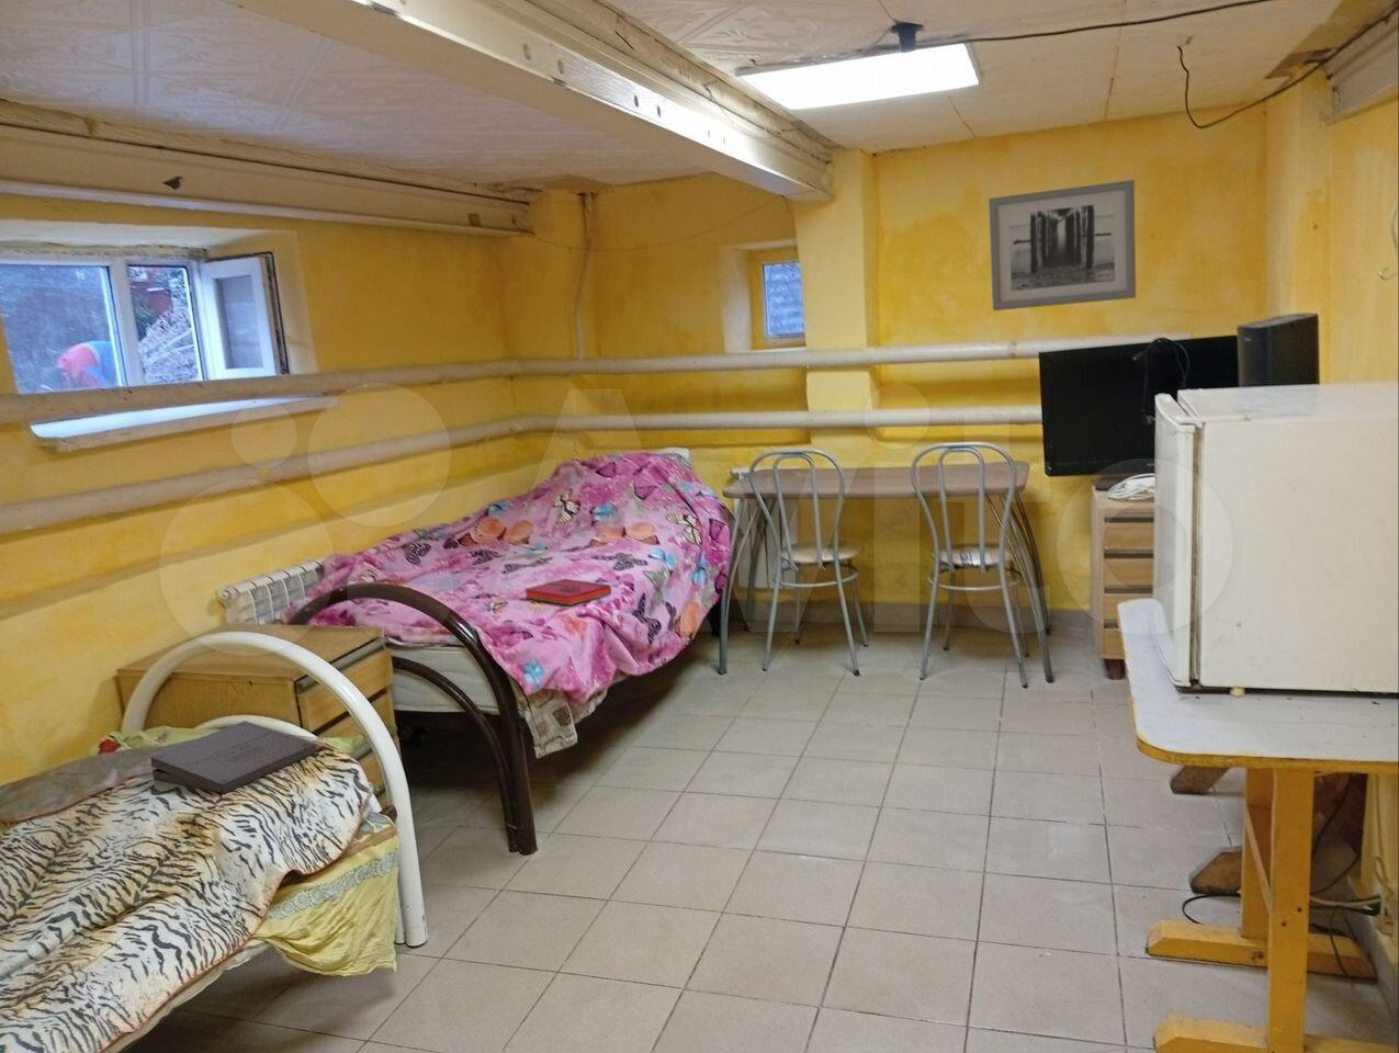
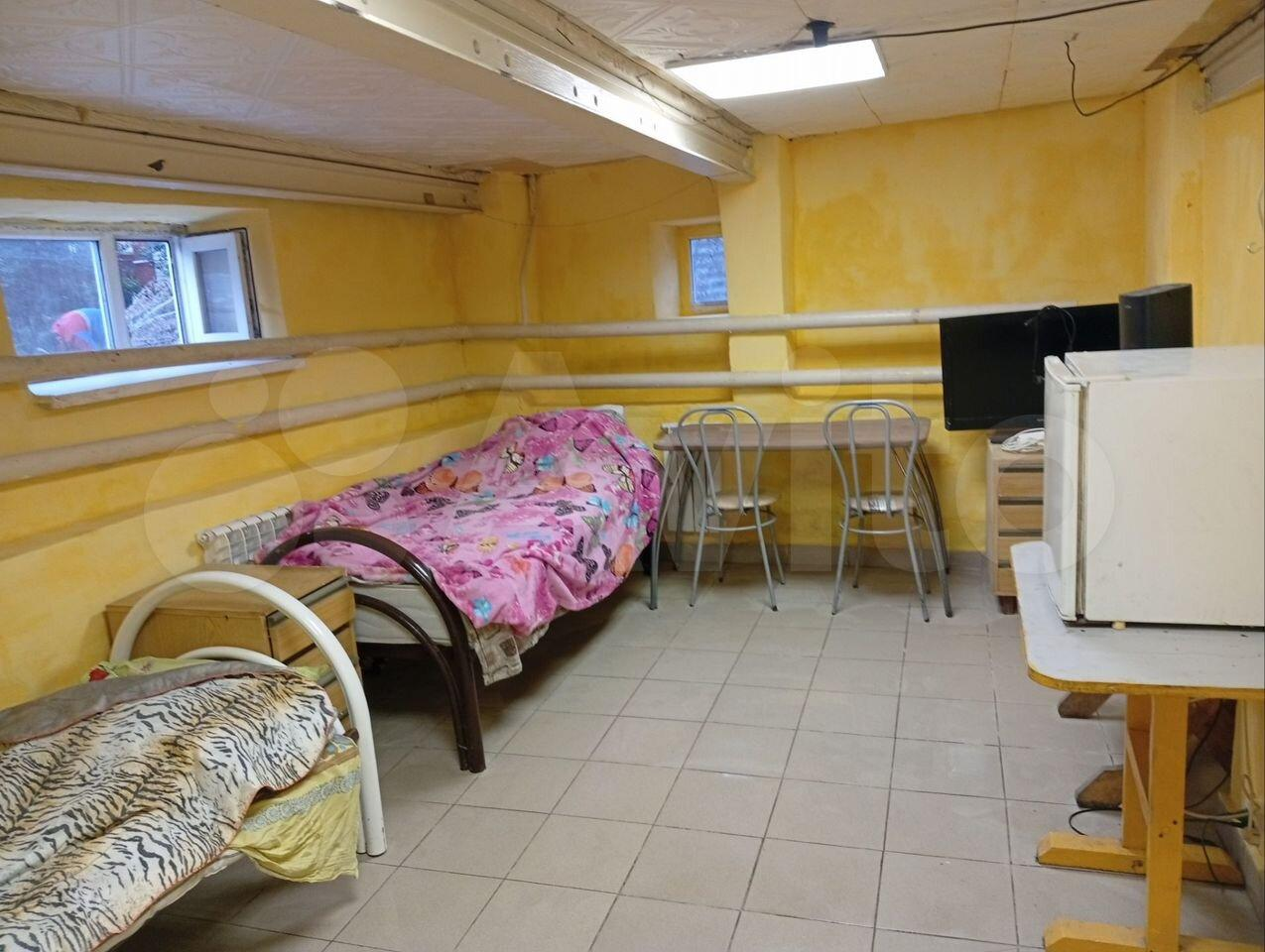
- hardback book [522,578,613,606]
- wall art [988,179,1137,312]
- pizza box [149,720,317,794]
